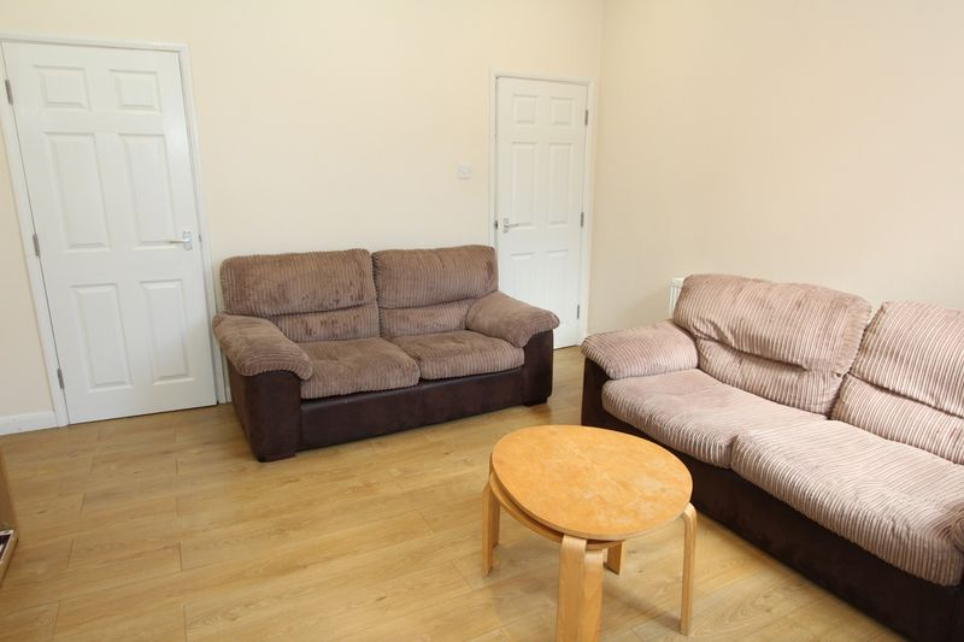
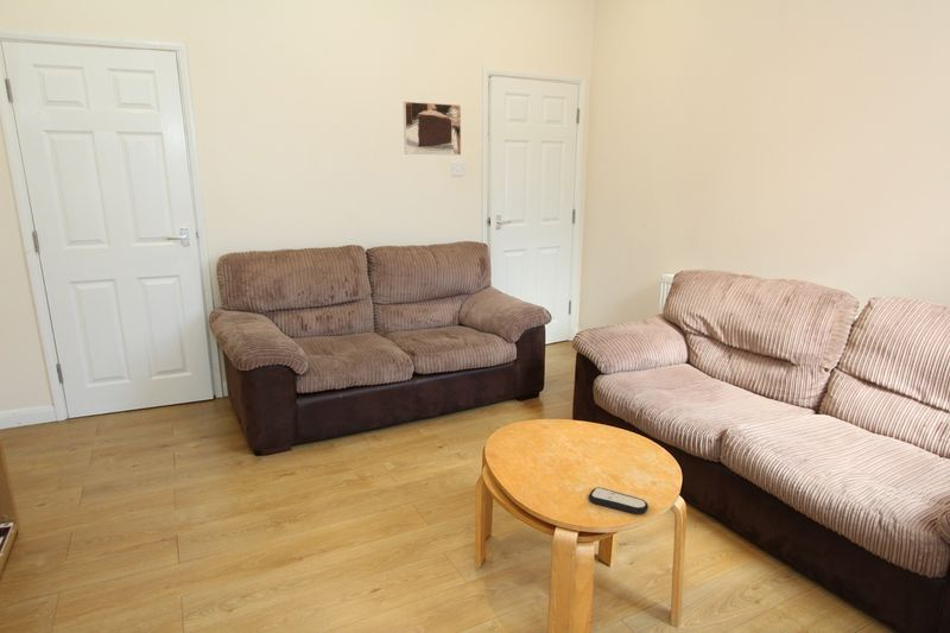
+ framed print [403,101,462,157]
+ remote control [588,486,650,515]
